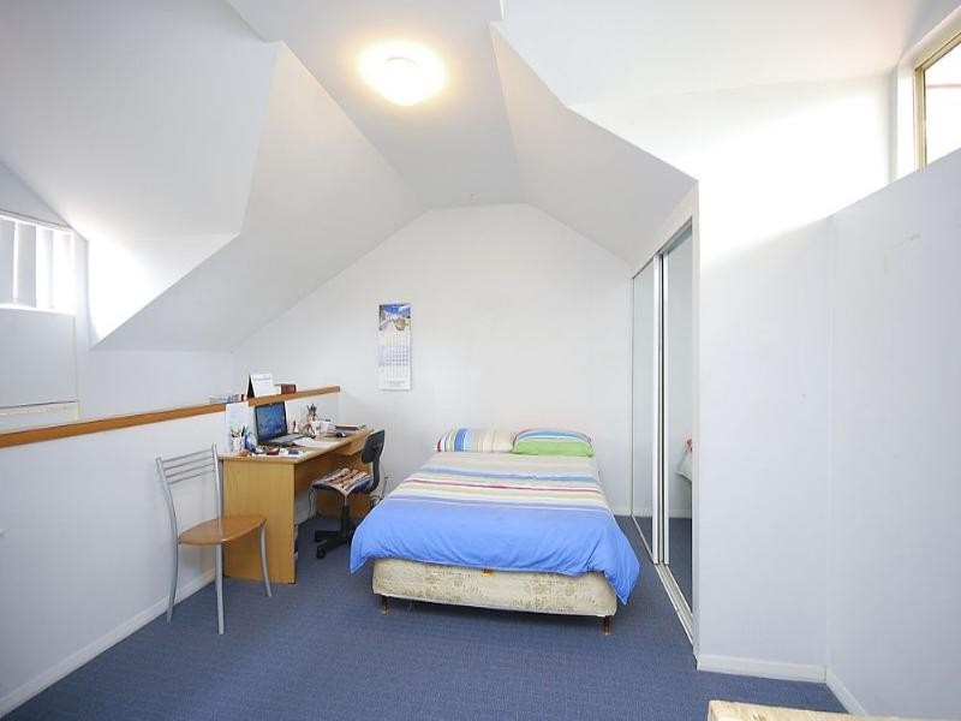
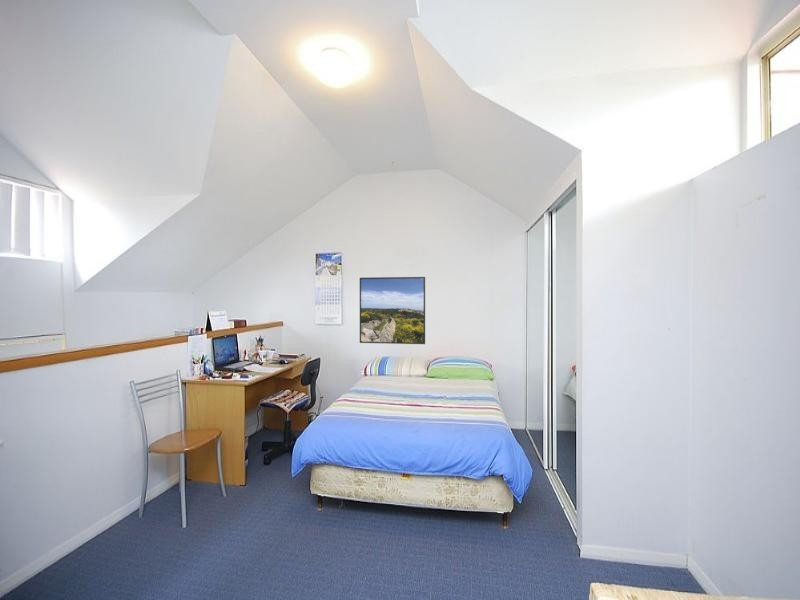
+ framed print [359,276,426,345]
